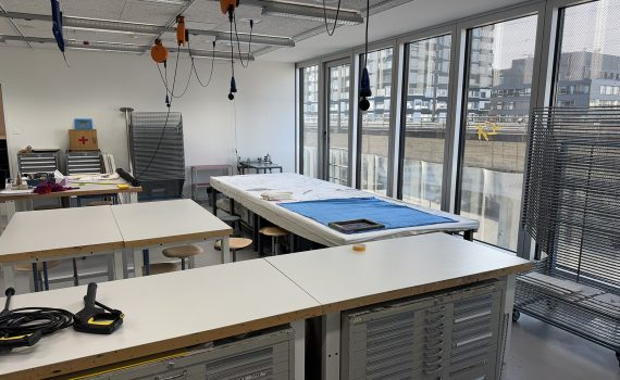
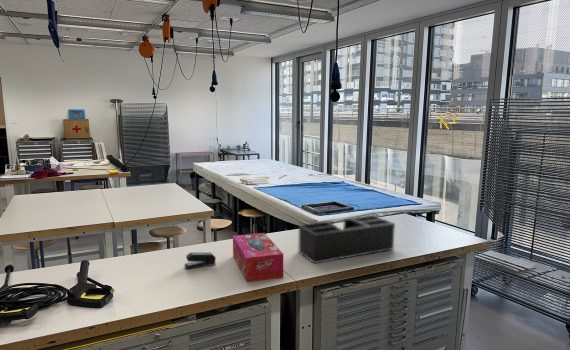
+ desk organizer [297,214,396,265]
+ stapler [184,251,217,270]
+ tissue box [232,232,284,283]
